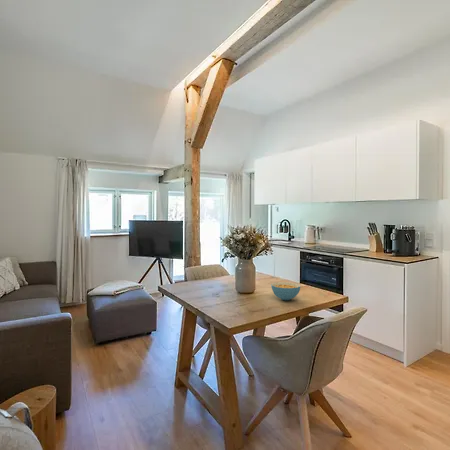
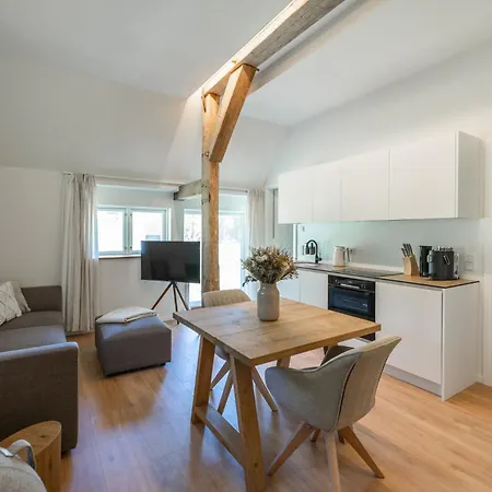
- cereal bowl [270,281,301,301]
